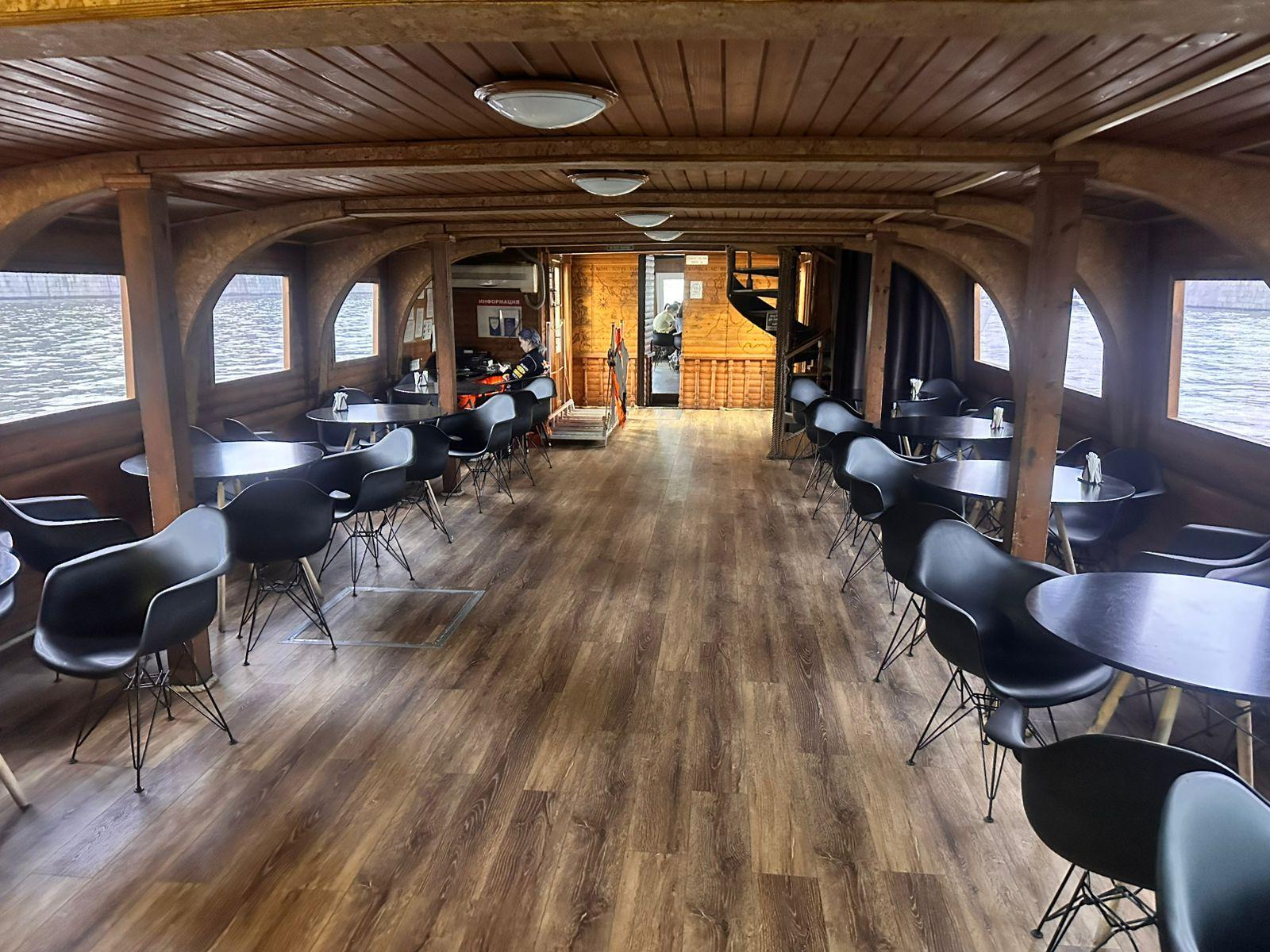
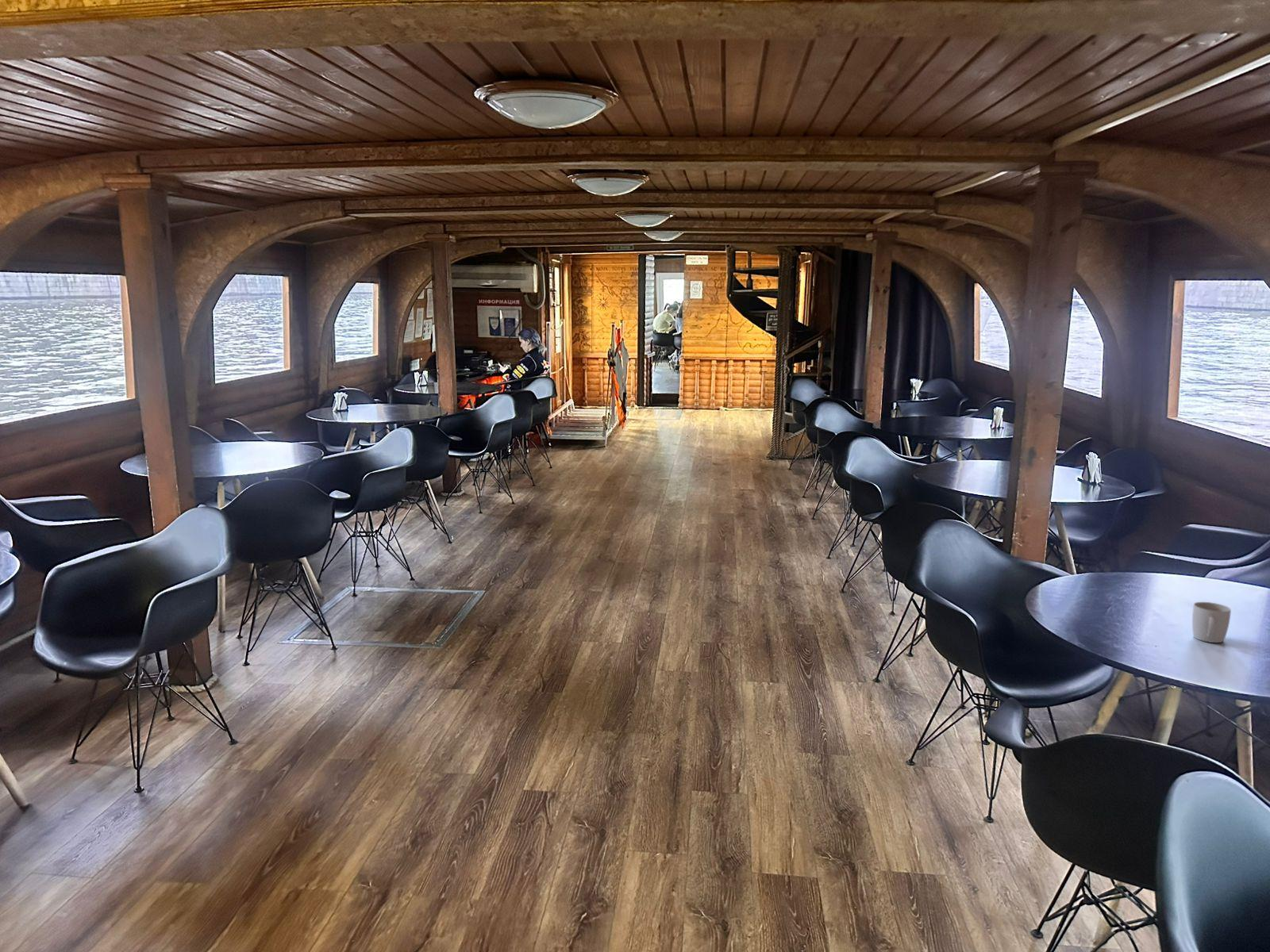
+ mug [1191,601,1232,643]
